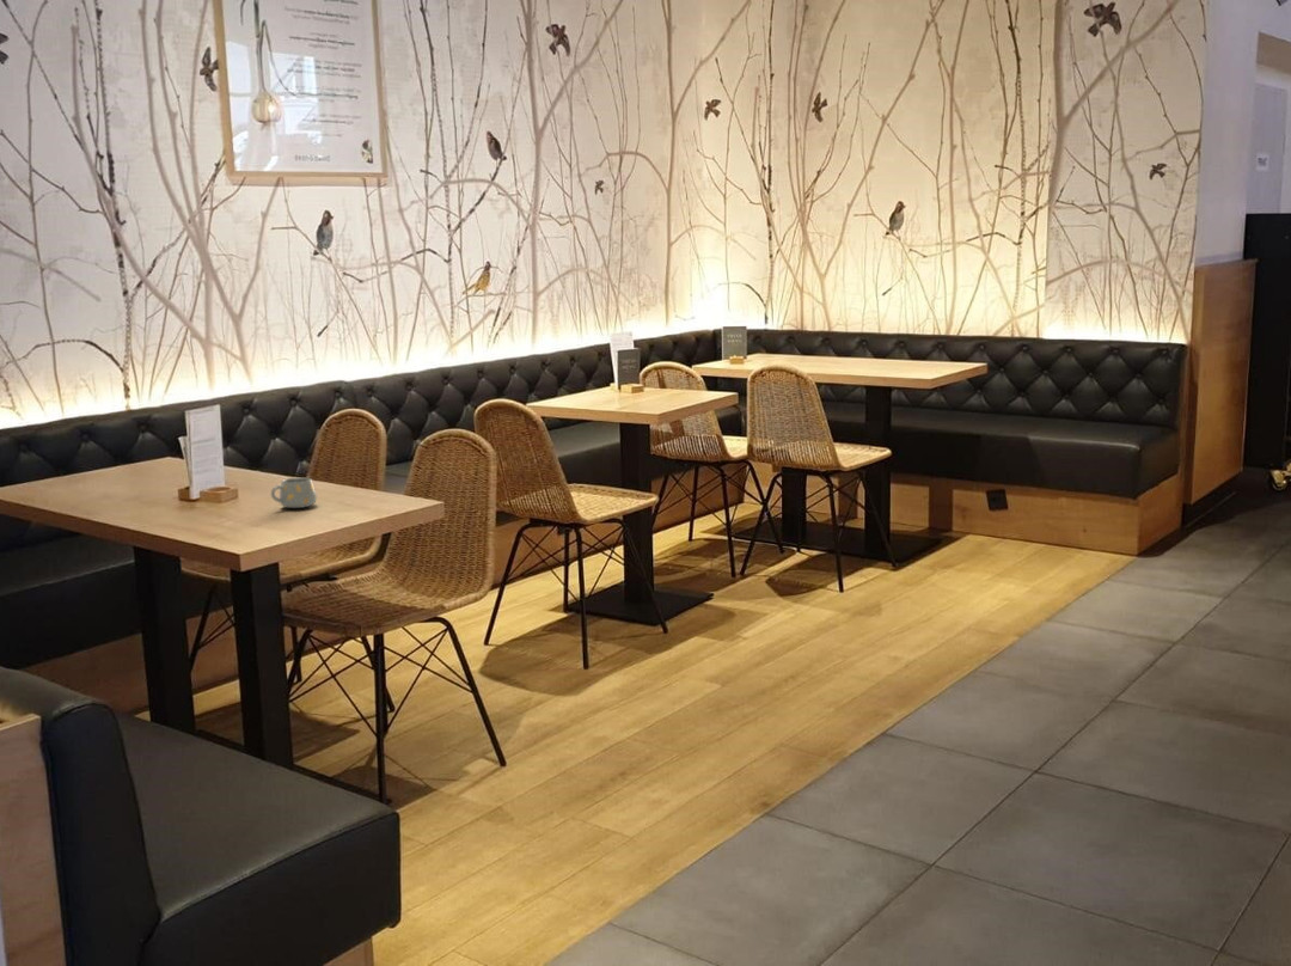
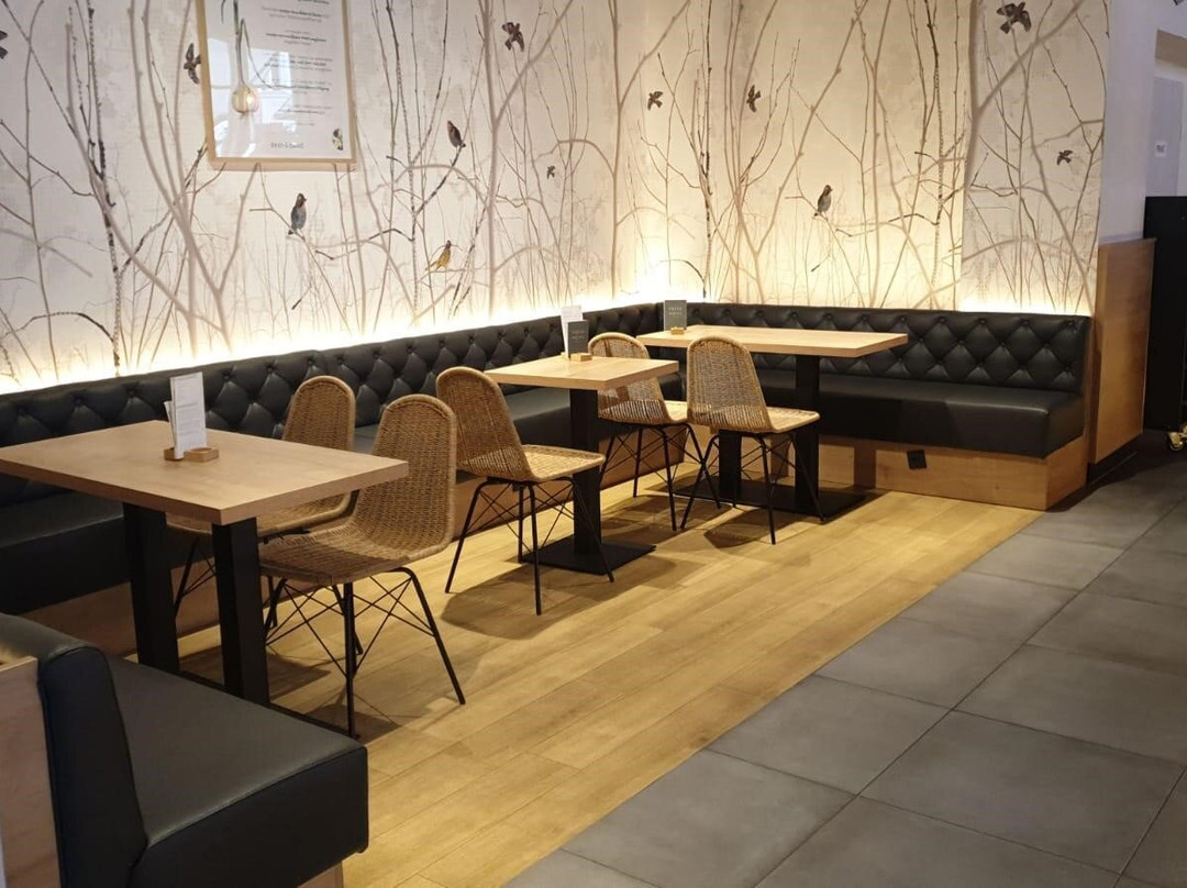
- mug [270,477,318,509]
